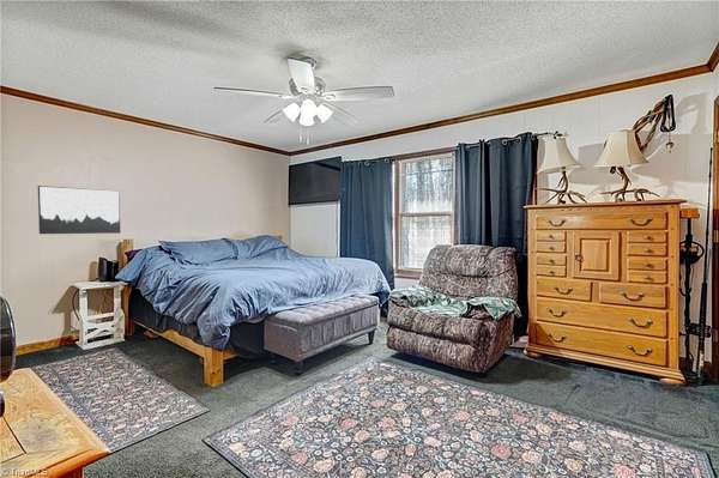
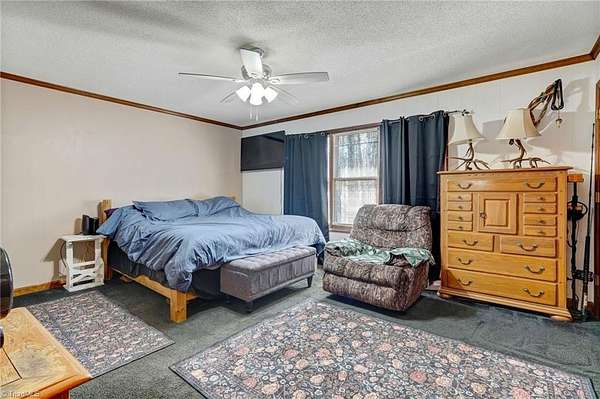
- wall art [37,184,121,235]
